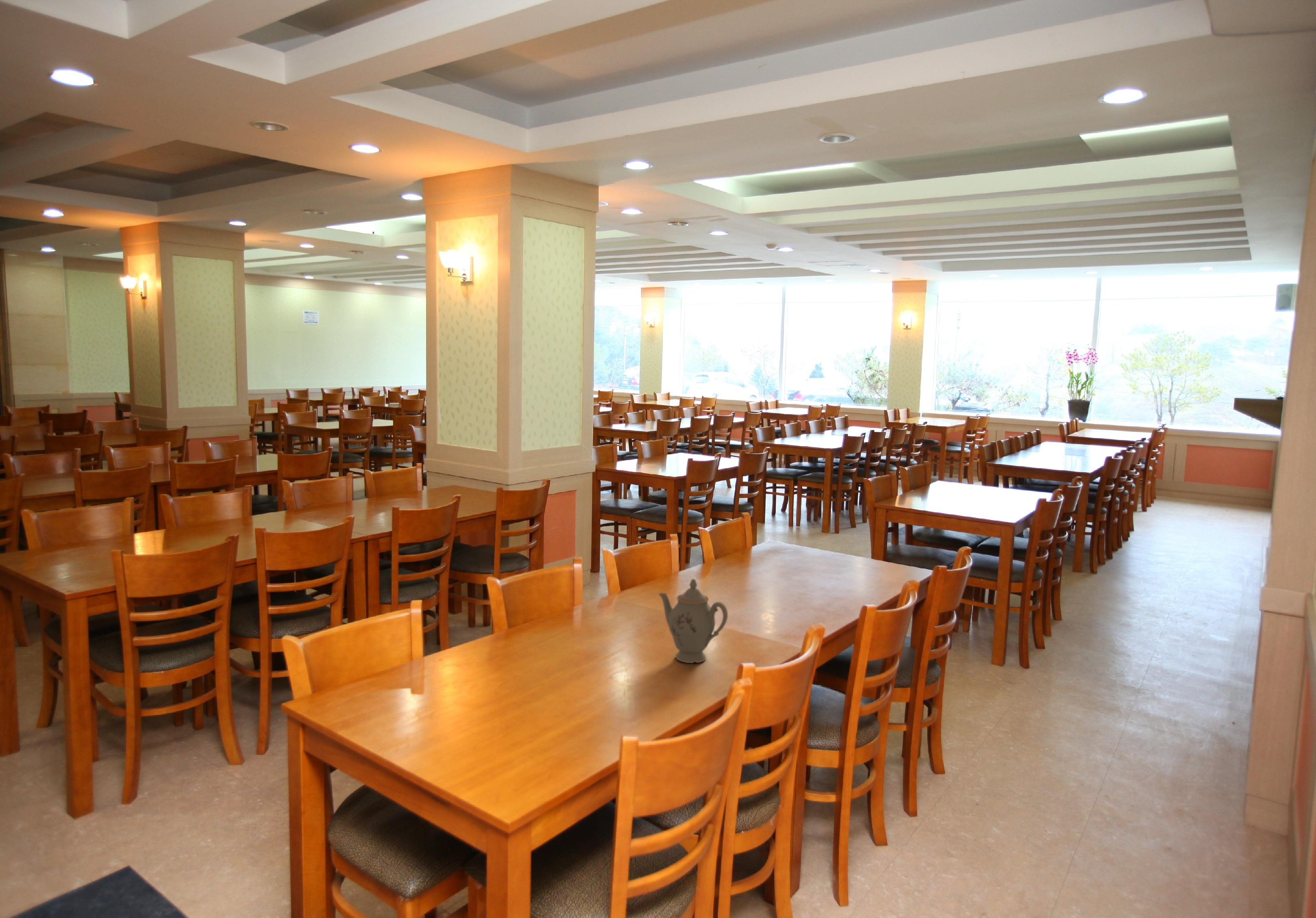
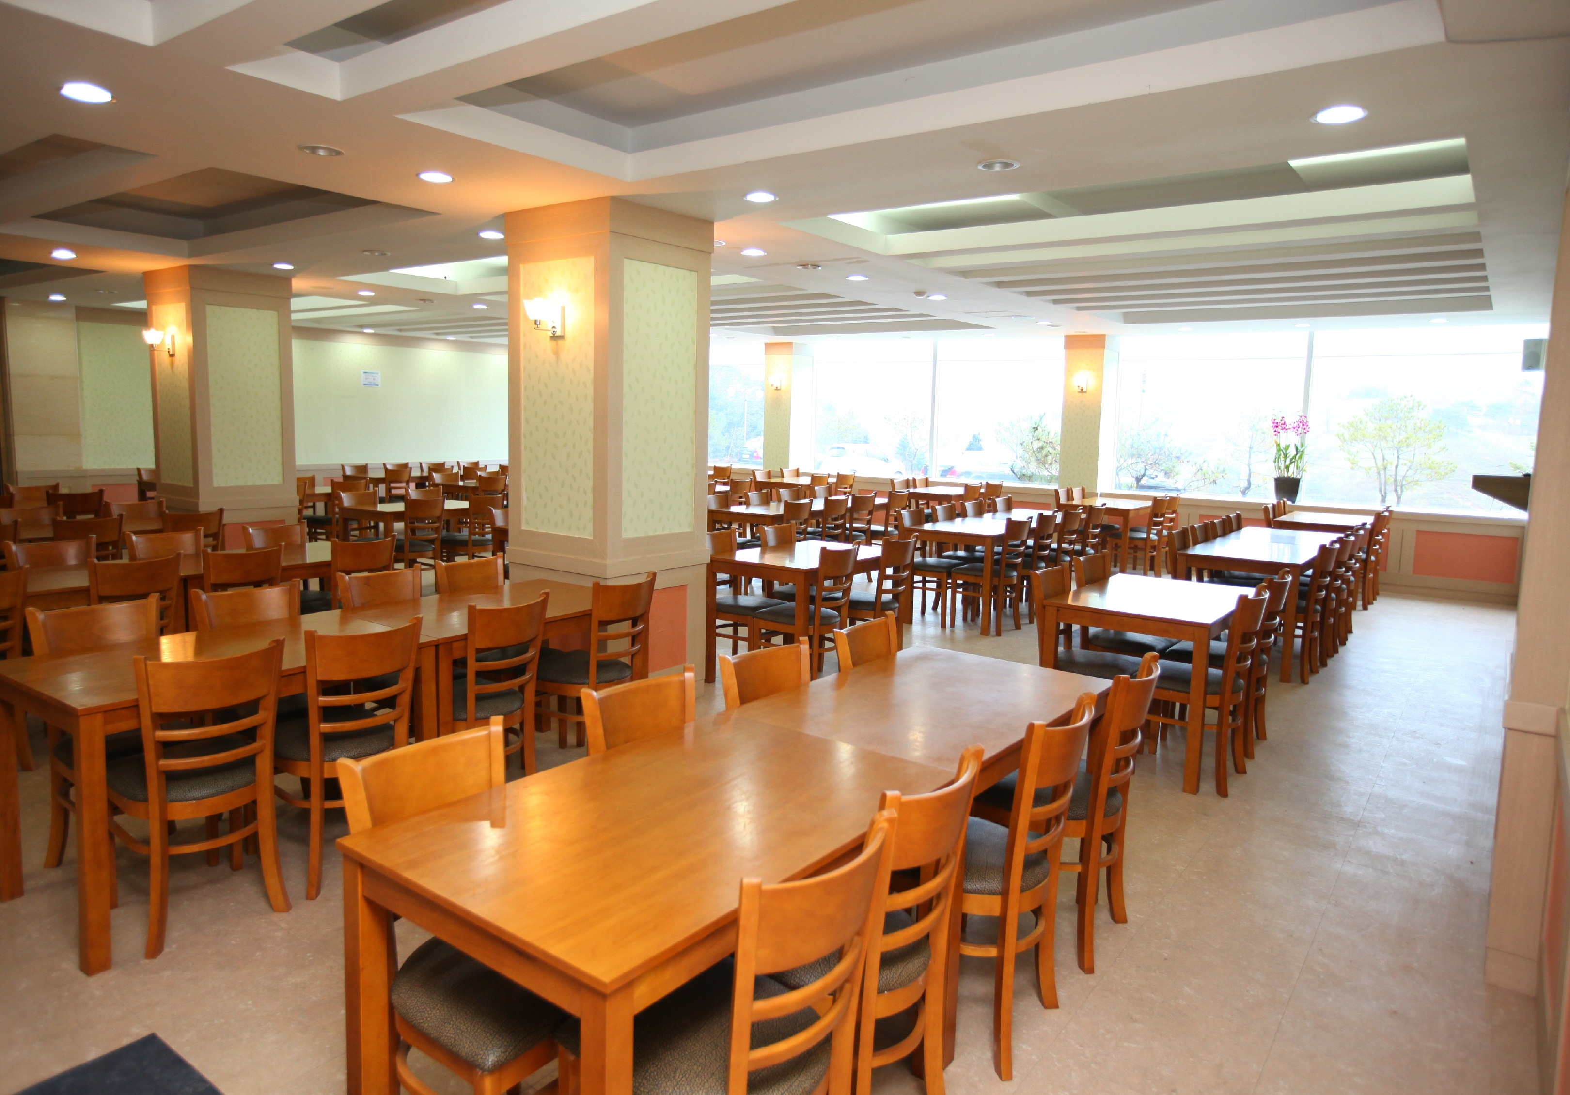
- chinaware [658,578,728,663]
